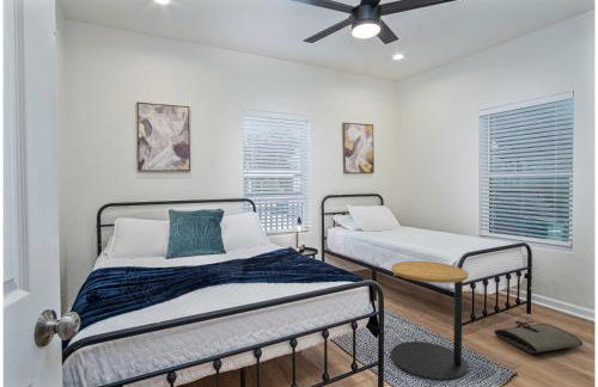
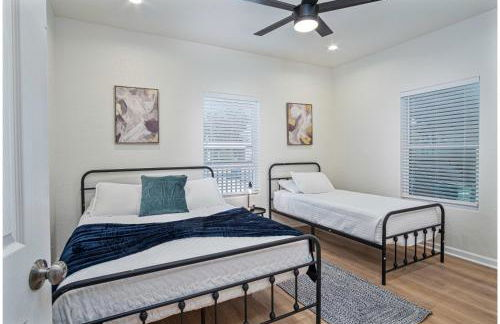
- side table [390,260,469,382]
- tool roll [494,320,584,355]
